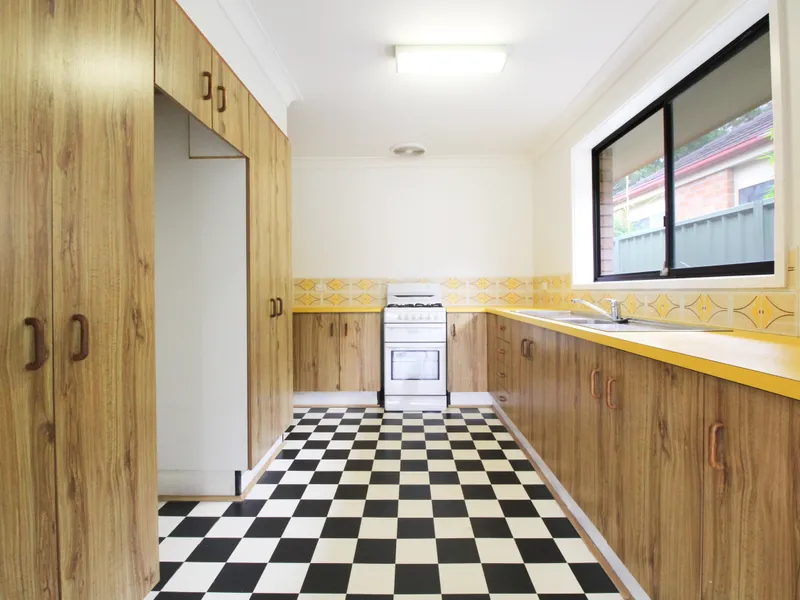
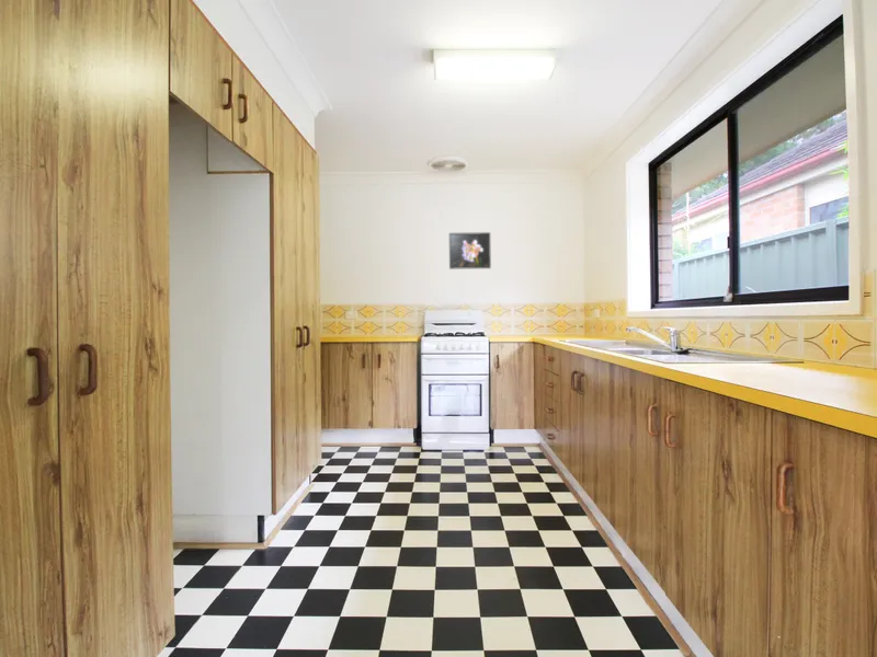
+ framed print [448,231,492,270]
